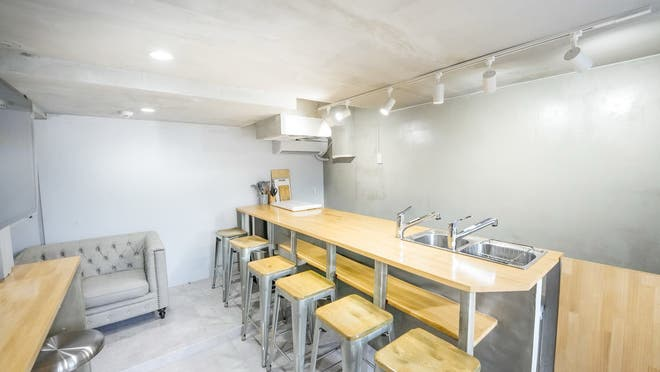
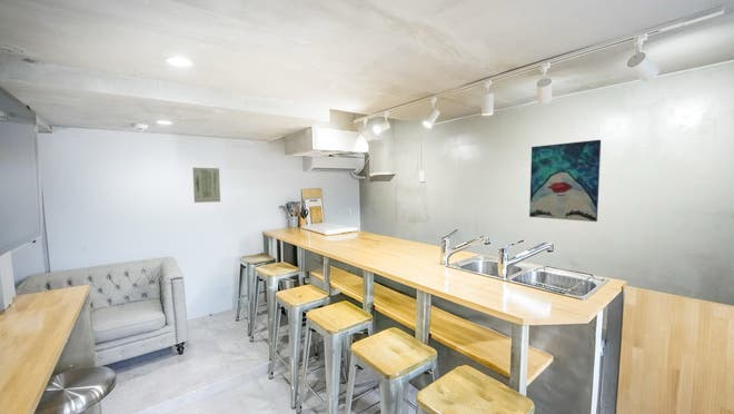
+ wall art [192,167,221,204]
+ wall art [528,139,602,223]
